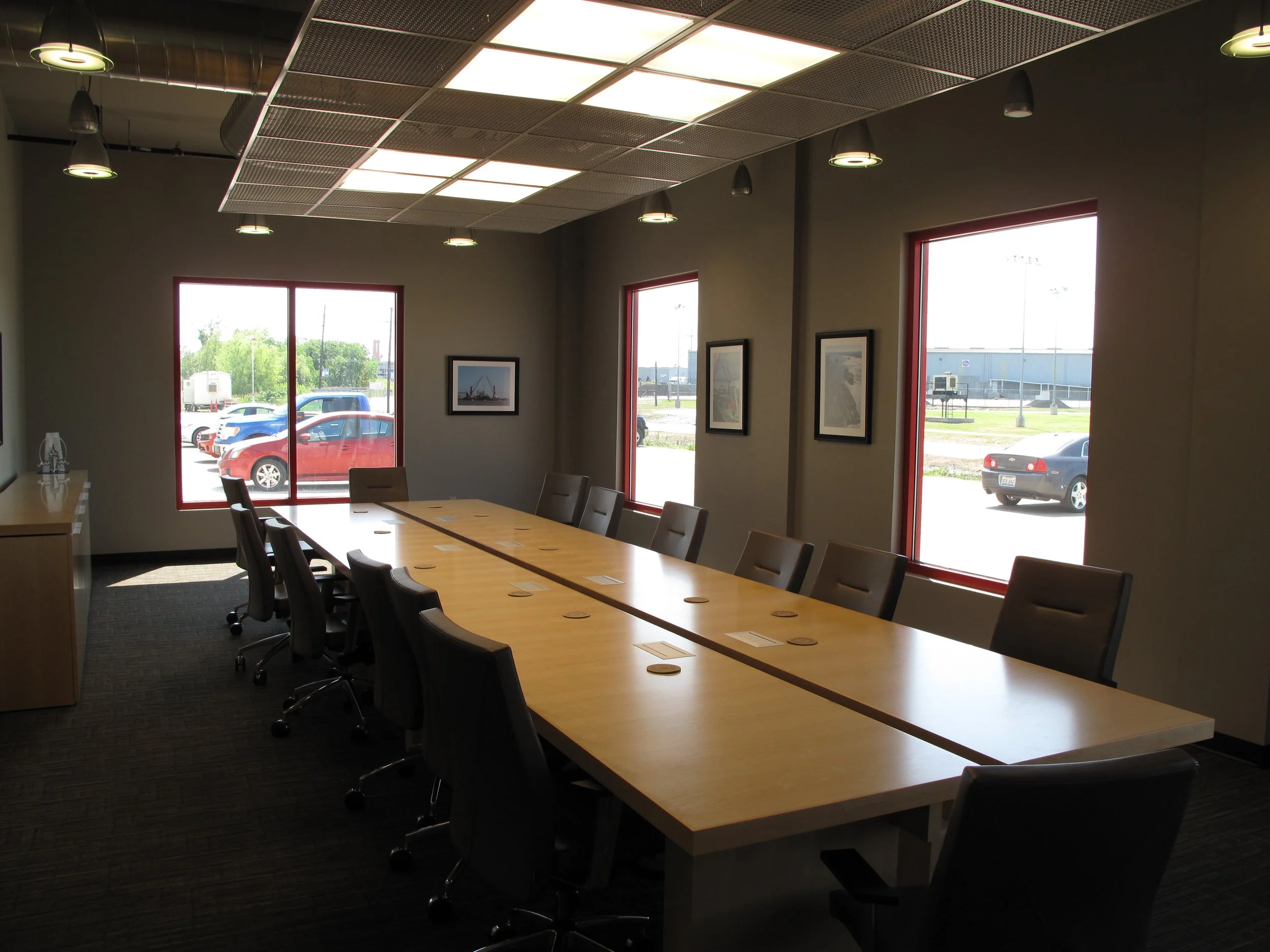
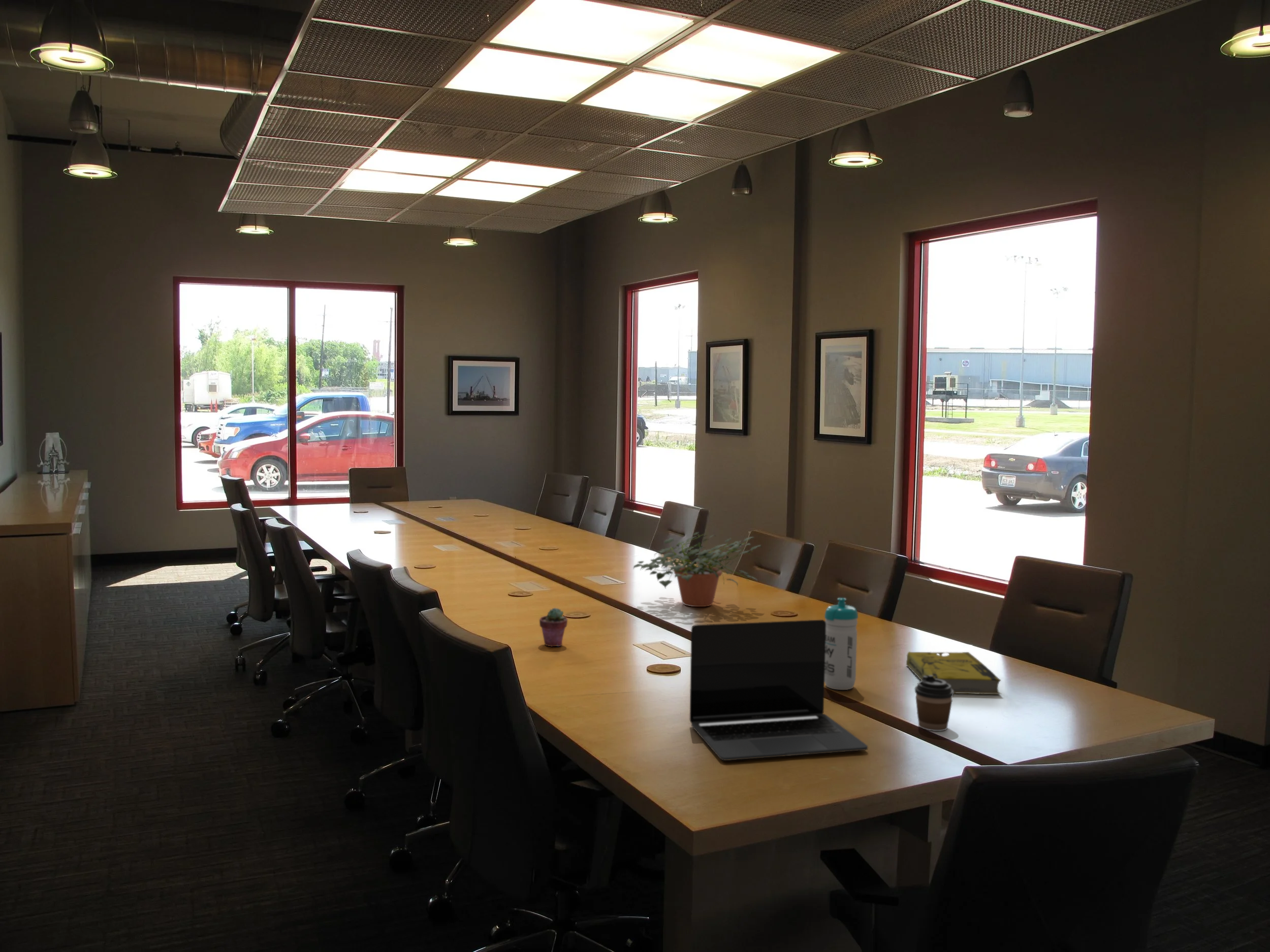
+ potted succulent [539,607,568,647]
+ potted plant [632,532,763,607]
+ laptop [689,619,868,761]
+ water bottle [824,597,859,691]
+ coffee cup [914,675,954,732]
+ book [906,651,1002,695]
